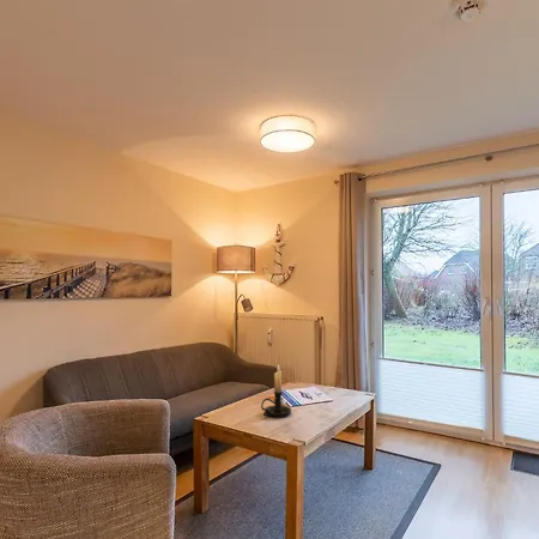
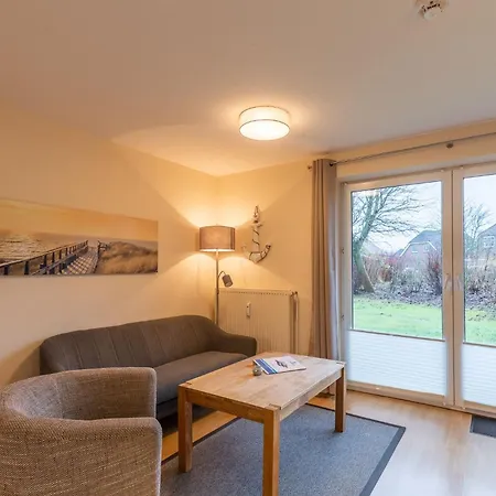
- candle holder [260,363,292,418]
